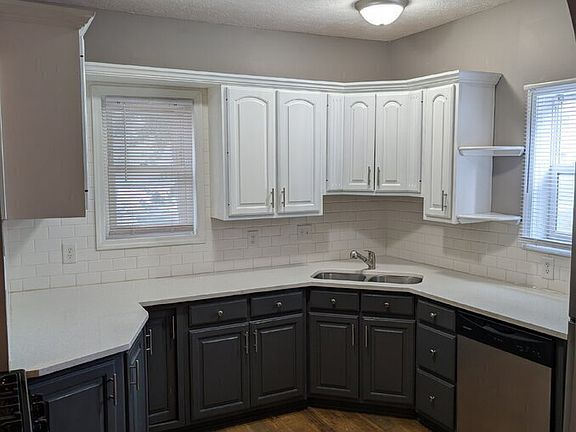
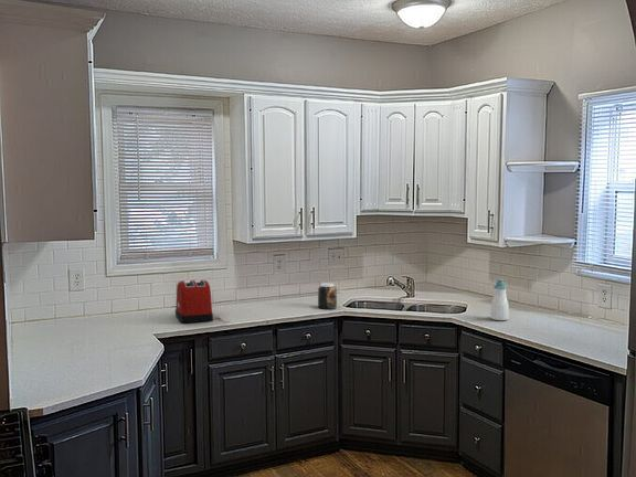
+ jar [317,282,338,310]
+ soap bottle [489,278,510,321]
+ toaster [174,279,214,324]
